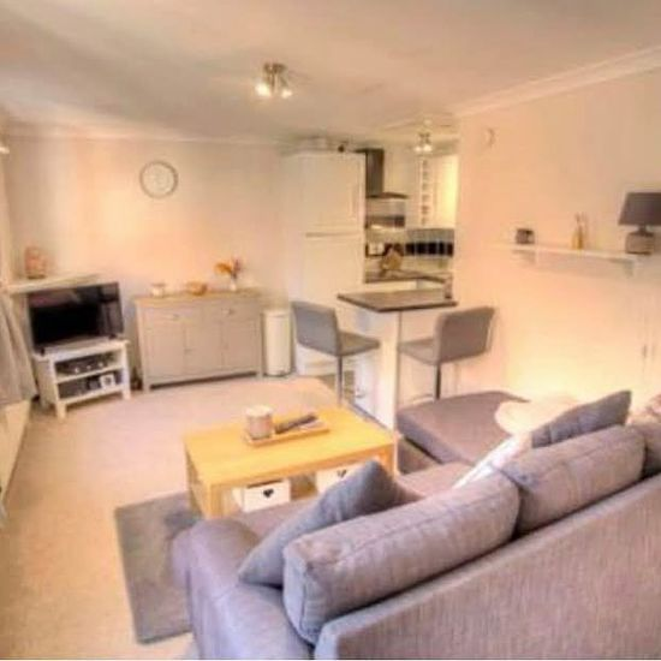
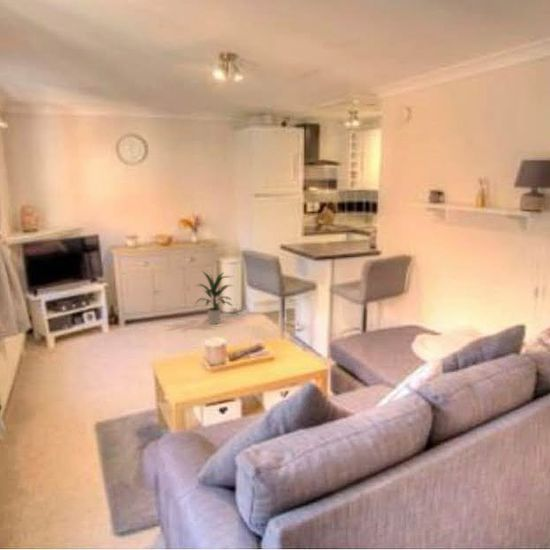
+ indoor plant [194,270,235,325]
